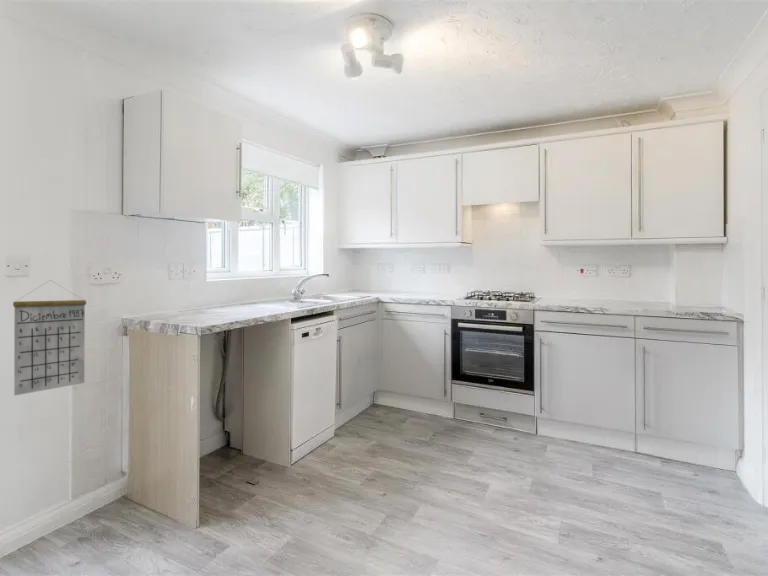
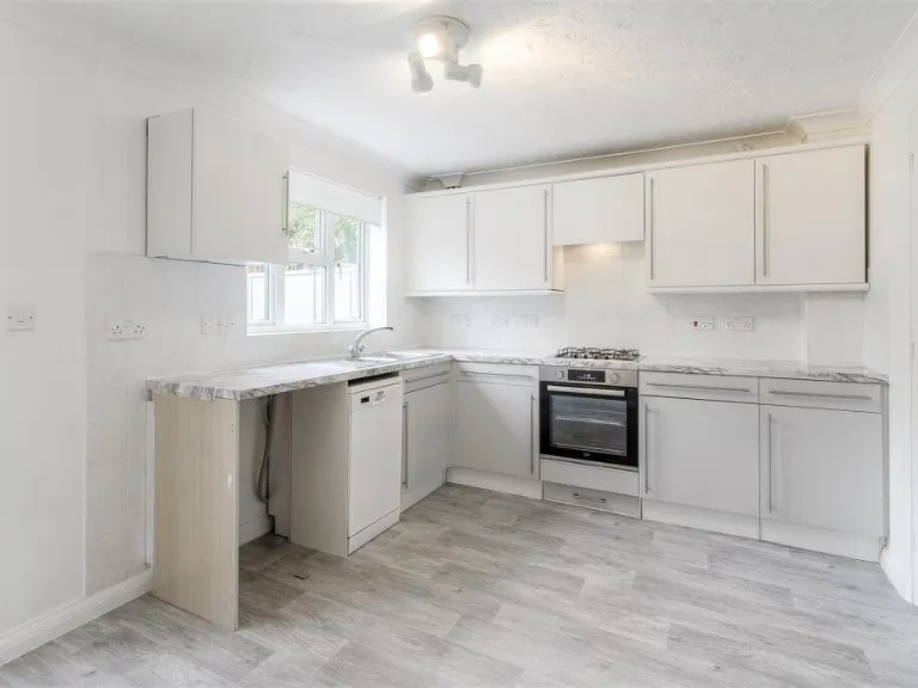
- calendar [12,280,87,397]
